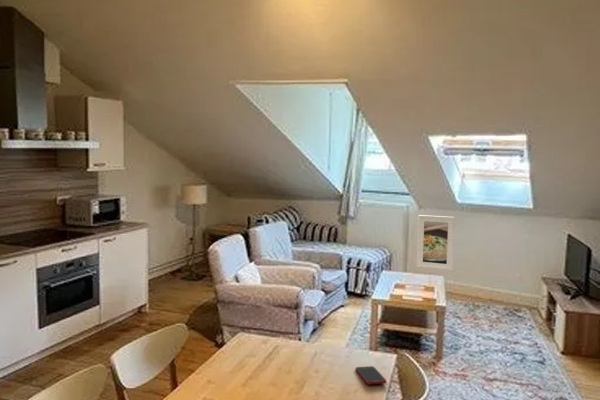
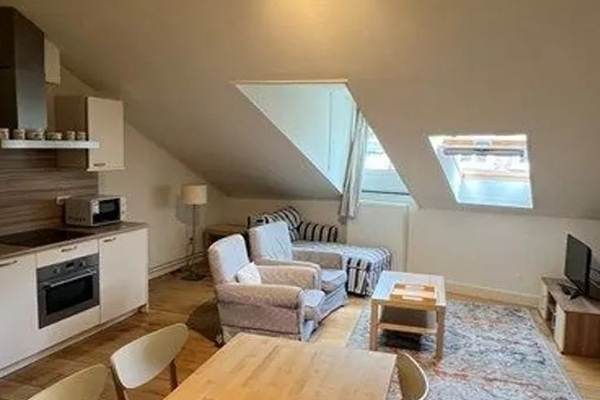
- cell phone [355,365,387,385]
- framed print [416,214,456,271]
